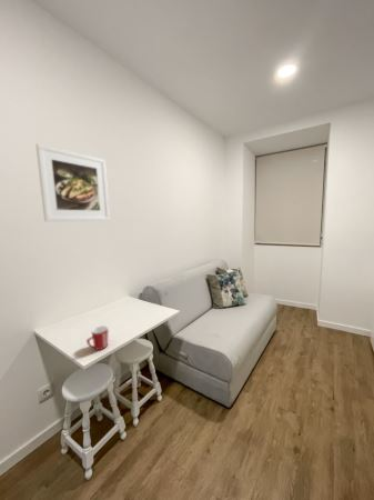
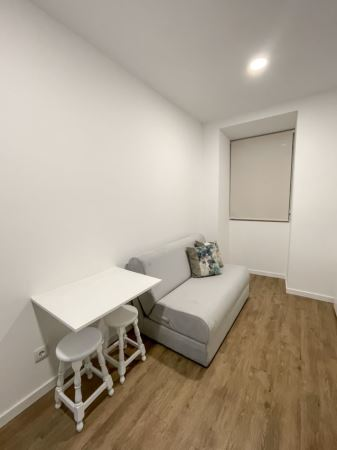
- mug [85,324,110,351]
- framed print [34,143,111,222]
